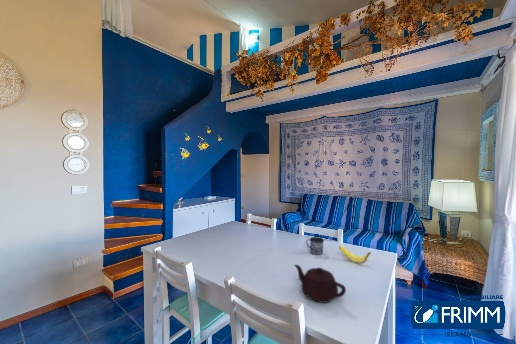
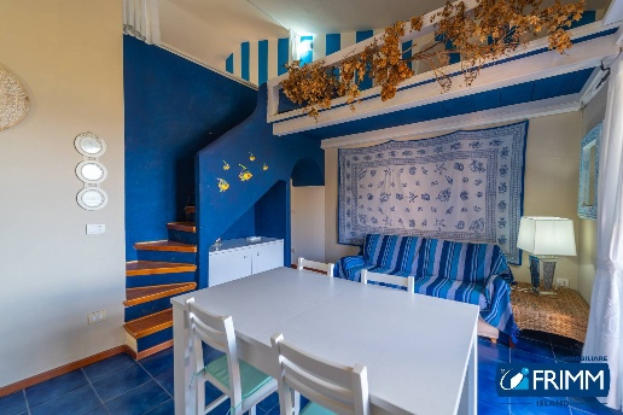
- banana [338,245,372,264]
- mug [305,236,325,256]
- teapot [293,264,347,304]
